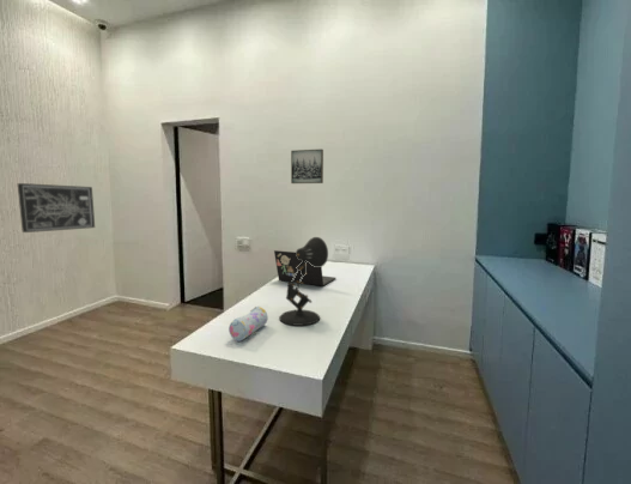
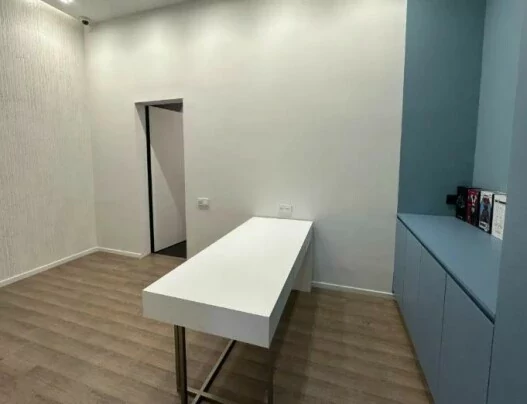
- laptop [273,249,336,288]
- wall art [290,147,324,184]
- wall art [17,182,96,234]
- desk lamp [278,236,329,327]
- pencil case [227,305,269,343]
